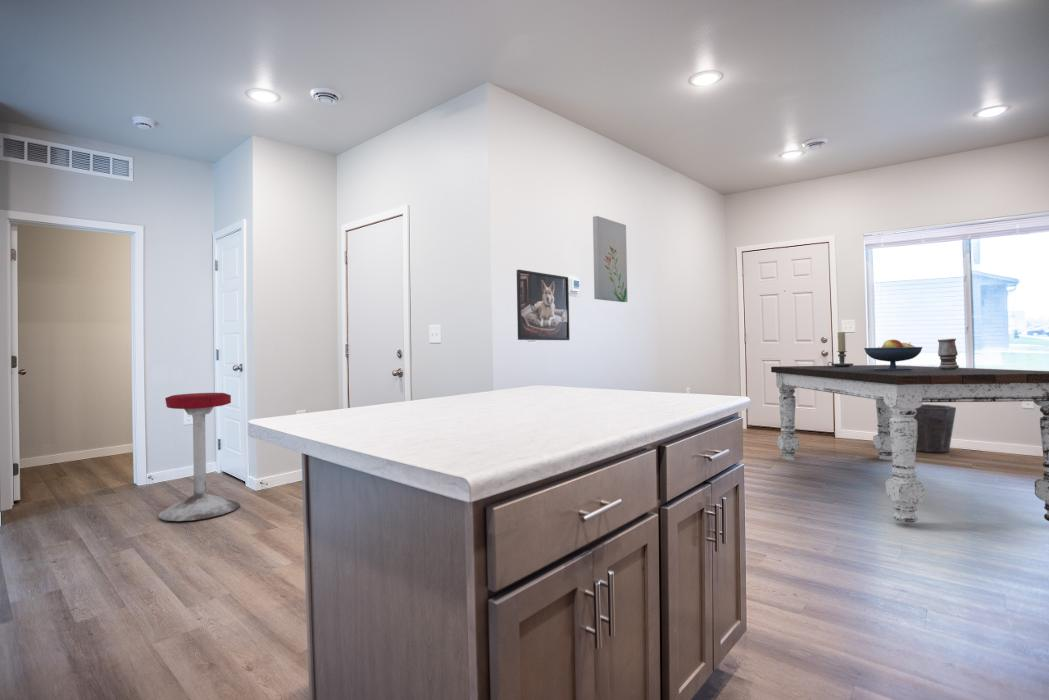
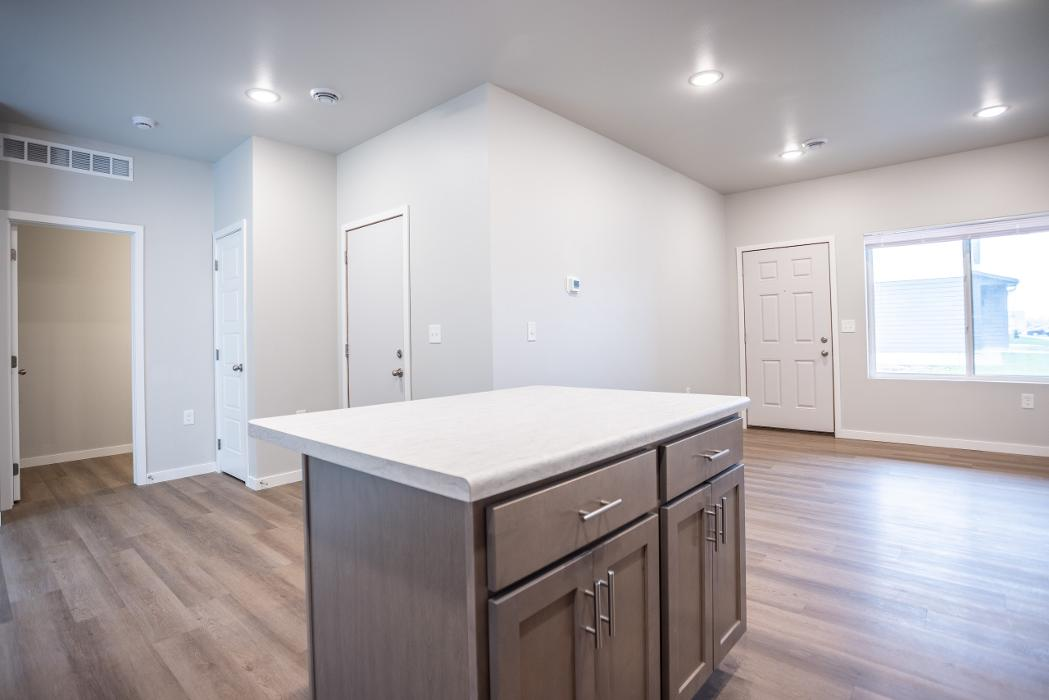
- dining table [770,364,1049,523]
- candle holder [827,331,854,367]
- vase [937,338,960,369]
- fruit bowl [863,339,923,370]
- waste bin [913,403,957,453]
- stool [158,392,241,522]
- wall art [592,215,628,303]
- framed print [516,269,571,341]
